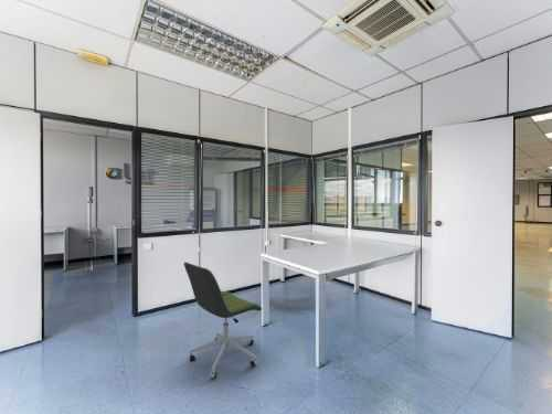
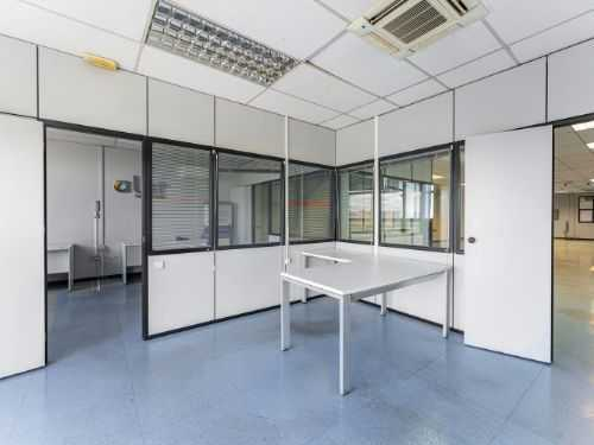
- office chair [183,261,263,380]
